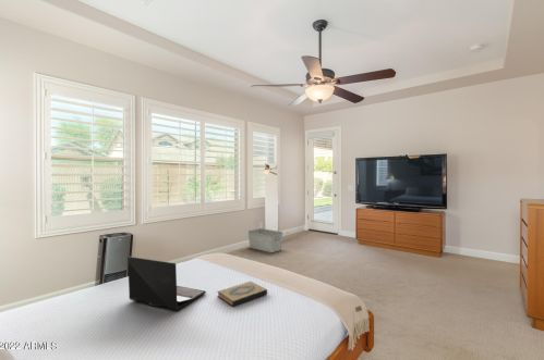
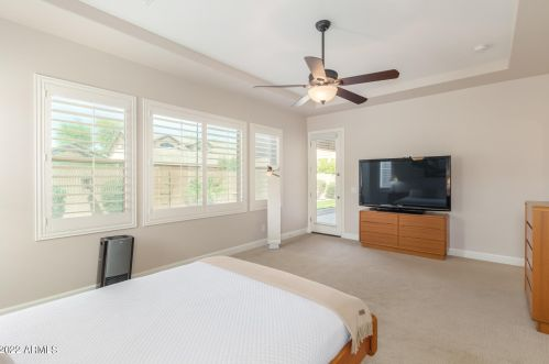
- hardback book [216,281,268,308]
- laptop [126,256,207,311]
- storage bin [247,227,283,253]
